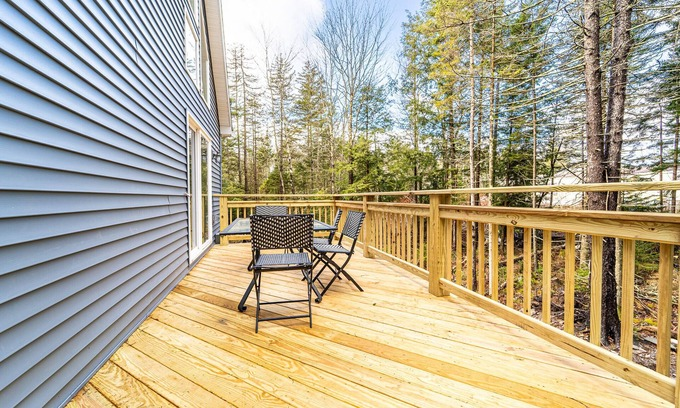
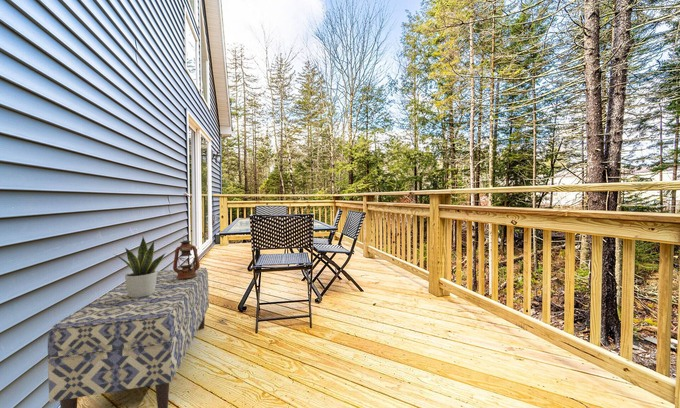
+ bench [47,267,210,408]
+ potted plant [113,236,166,298]
+ lantern [172,234,201,279]
